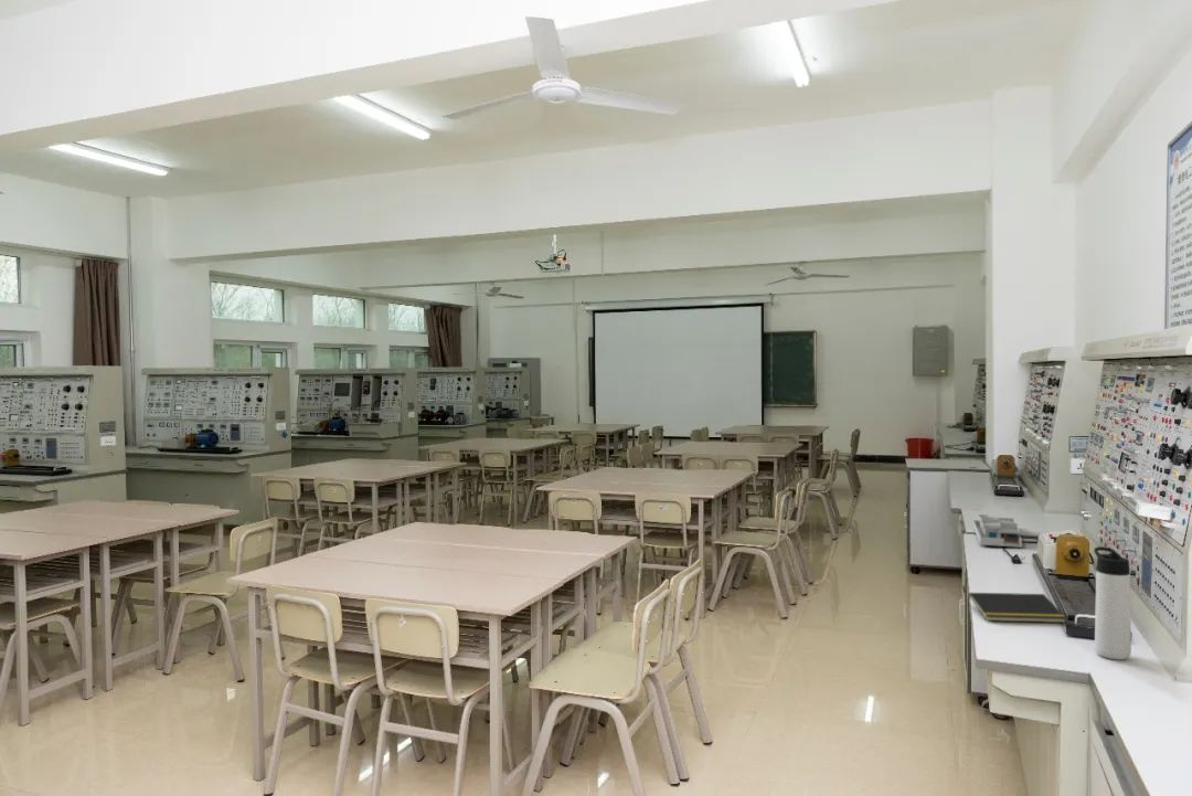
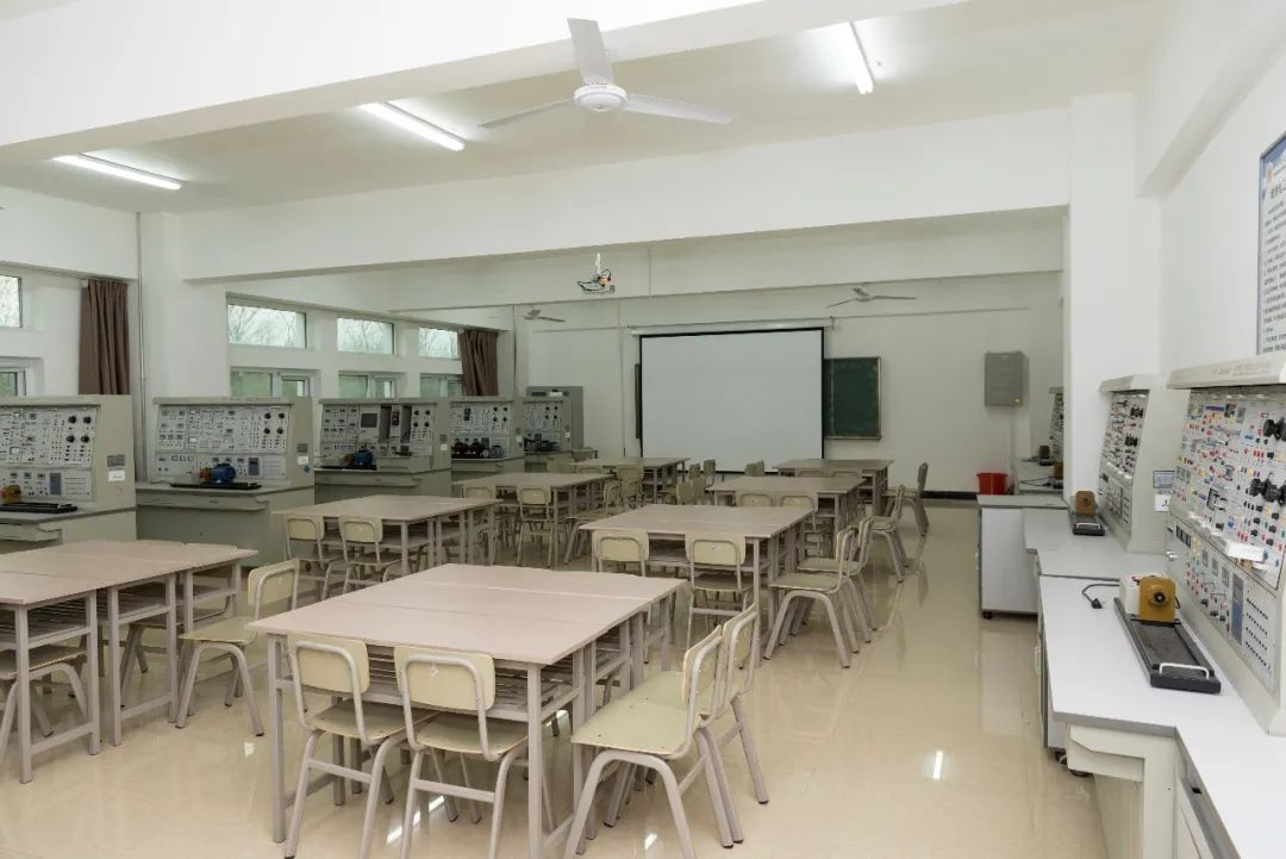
- desk organizer [972,513,1023,549]
- thermos bottle [1093,545,1132,661]
- notepad [966,592,1067,624]
